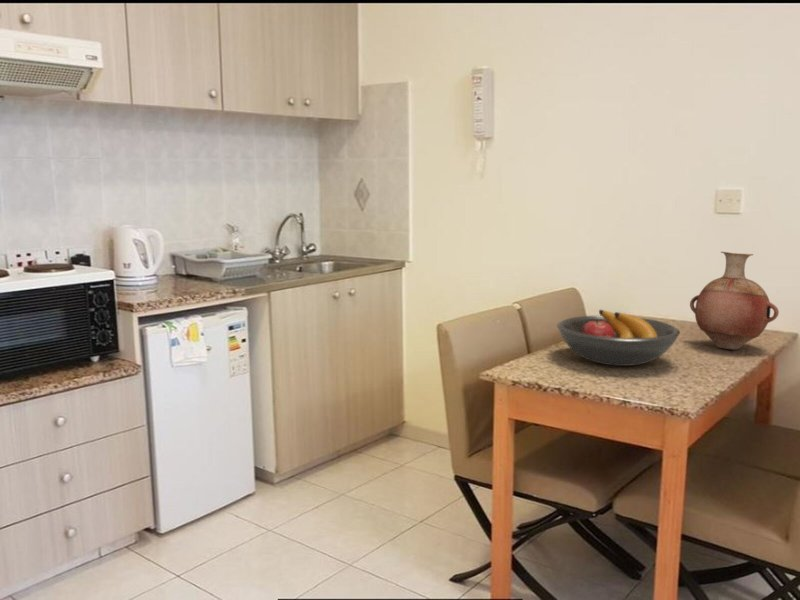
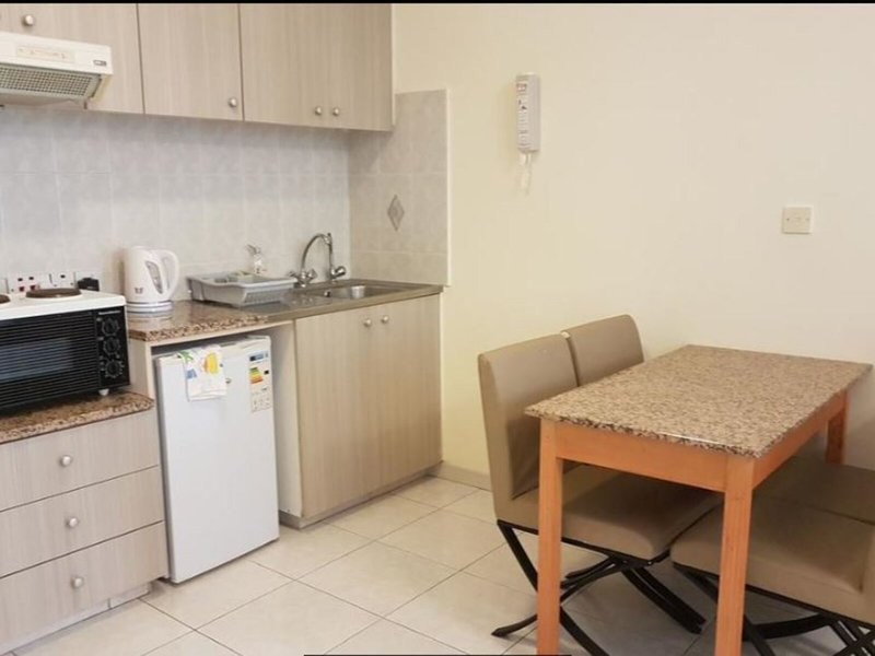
- vase [689,250,780,350]
- fruit bowl [556,309,681,367]
